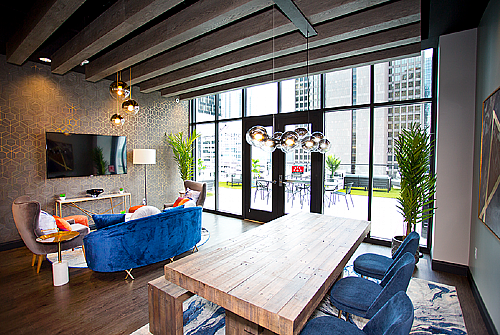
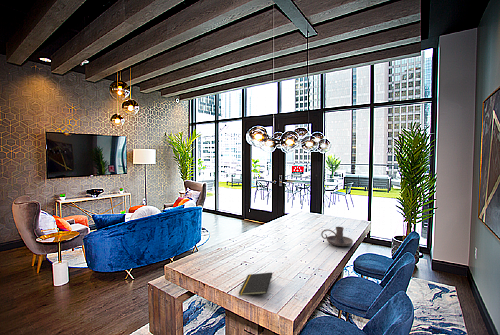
+ candle holder [320,226,354,247]
+ notepad [238,271,273,297]
